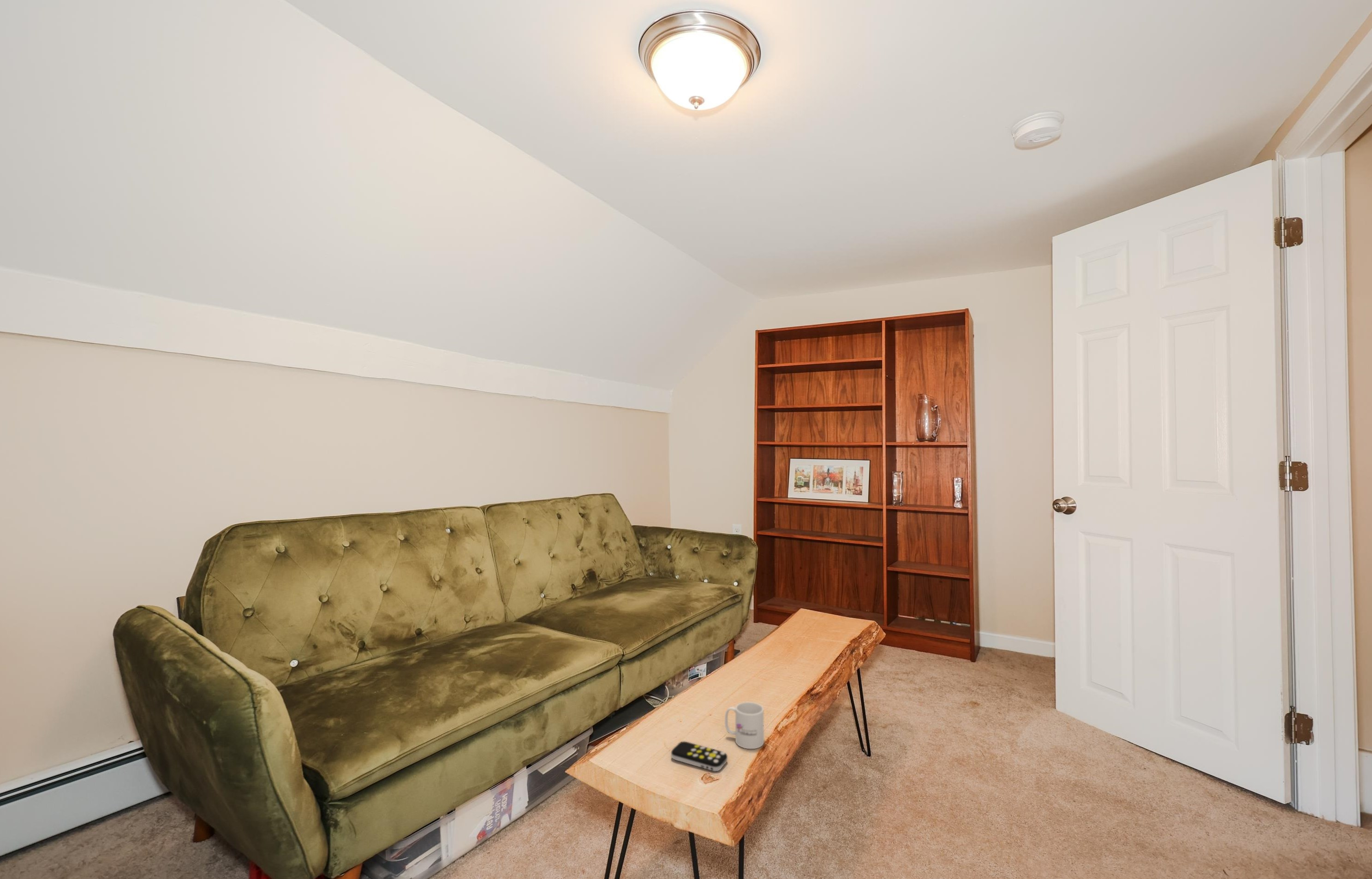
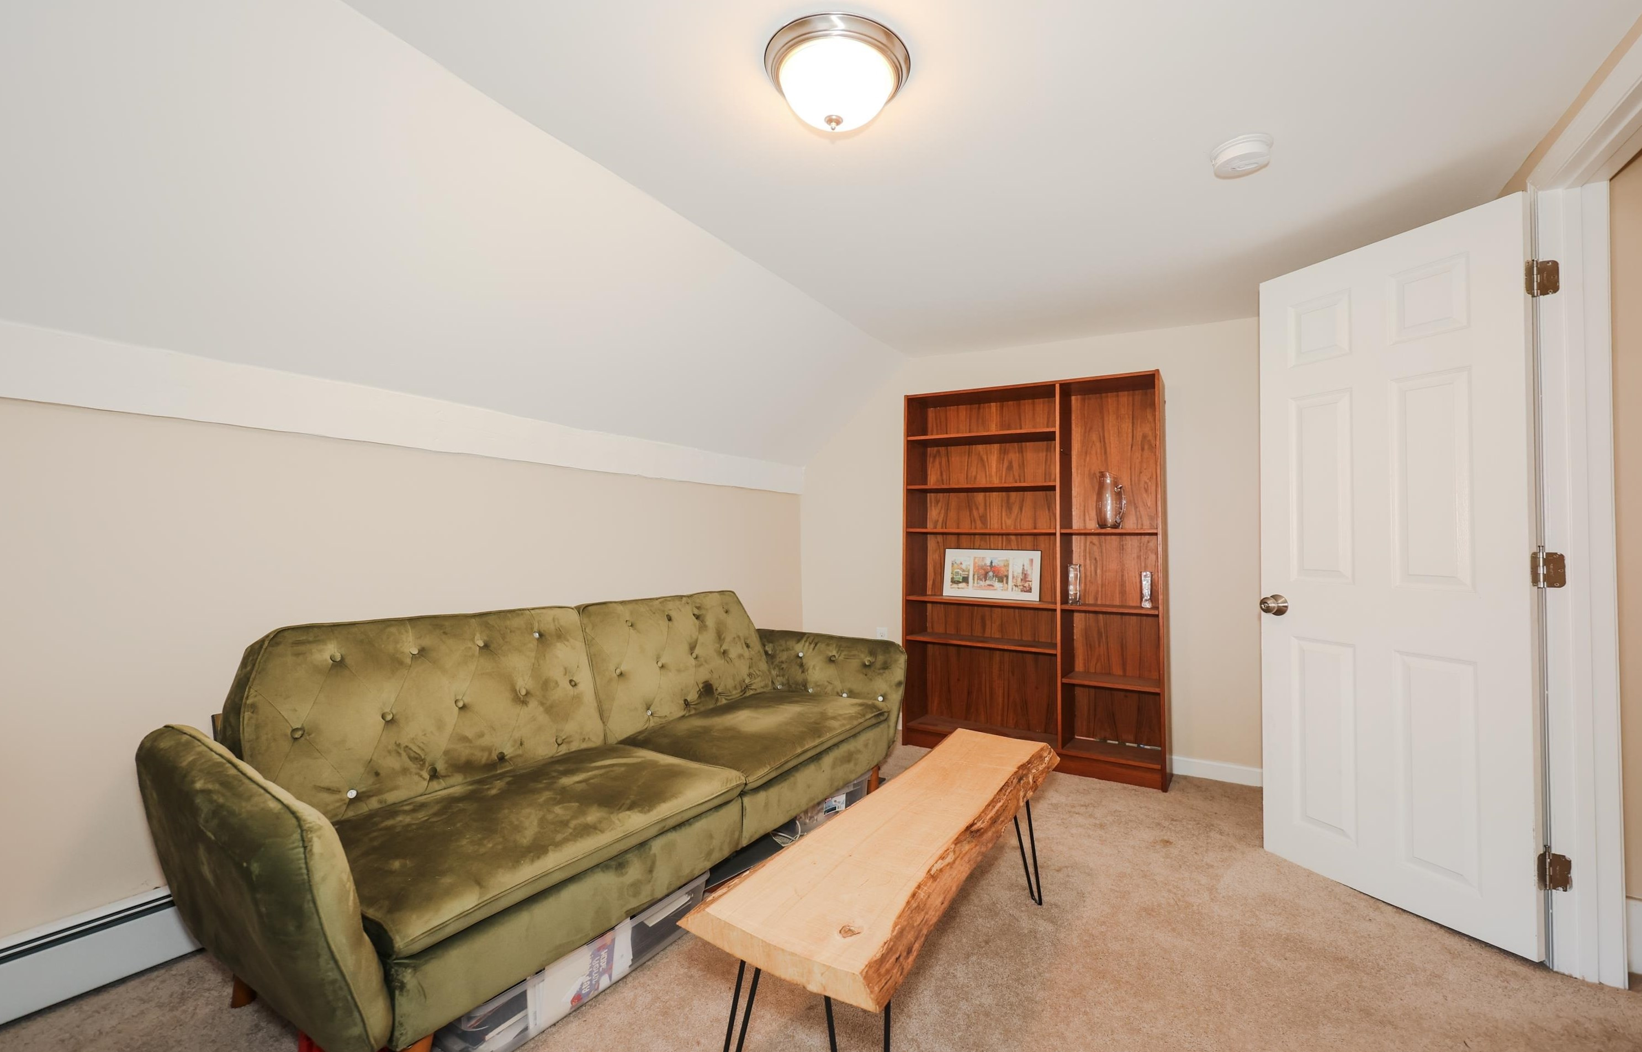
- remote control [671,741,728,772]
- mug [724,701,764,749]
